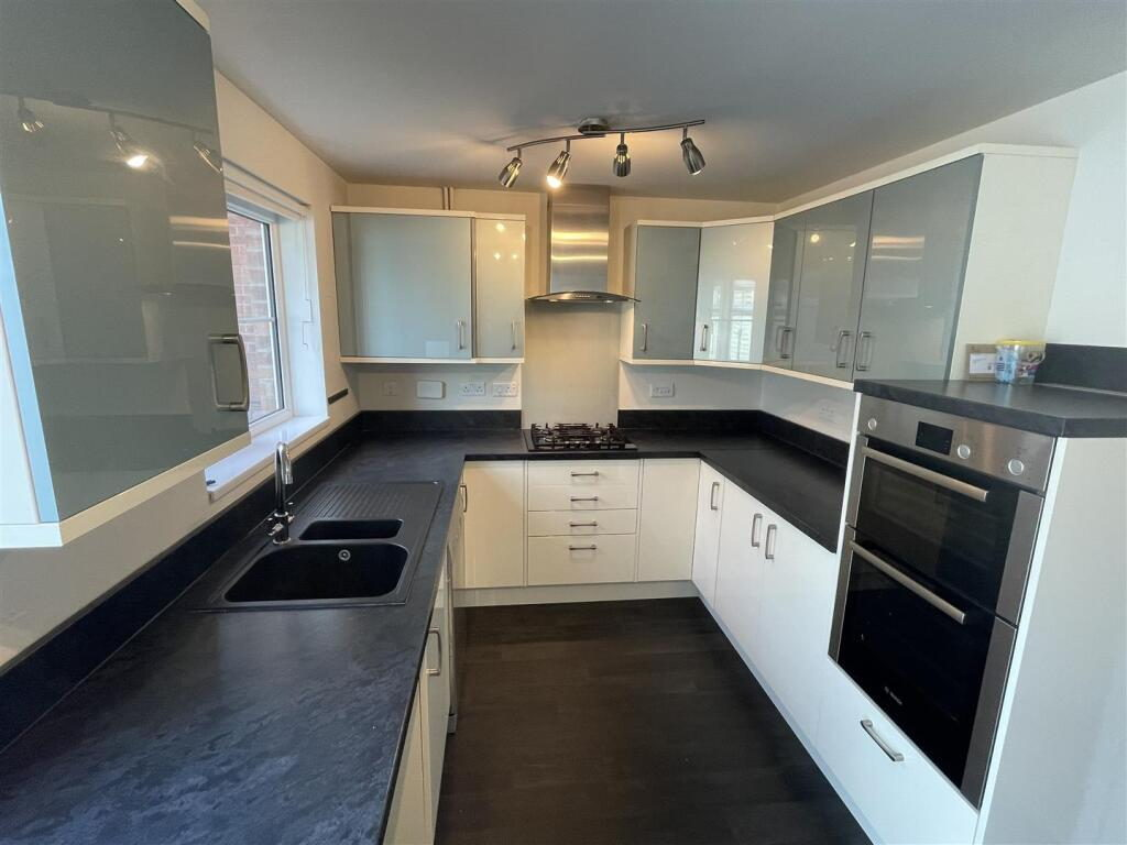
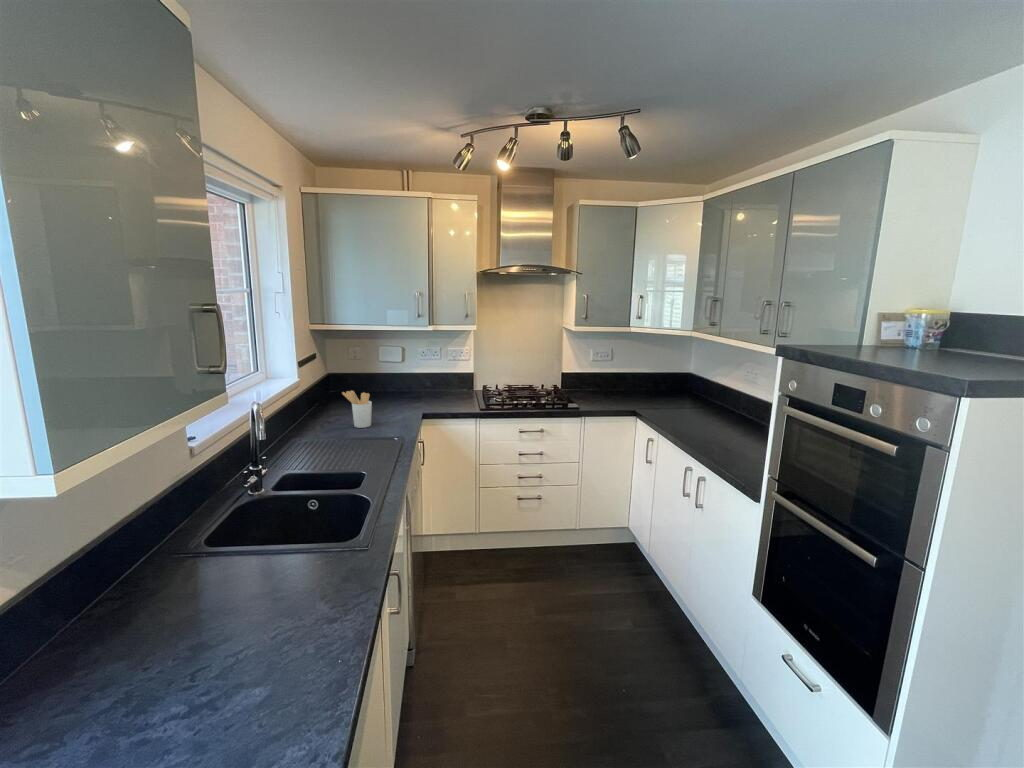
+ utensil holder [341,390,373,429]
